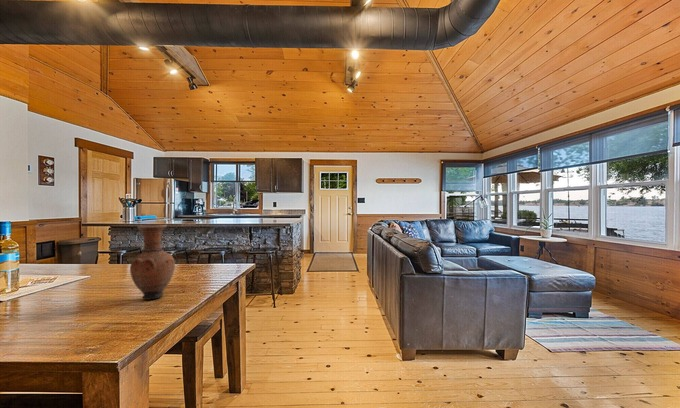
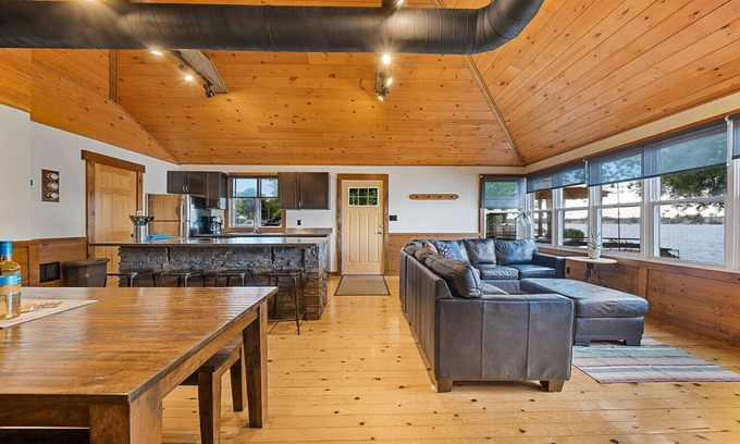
- vase [129,224,176,301]
